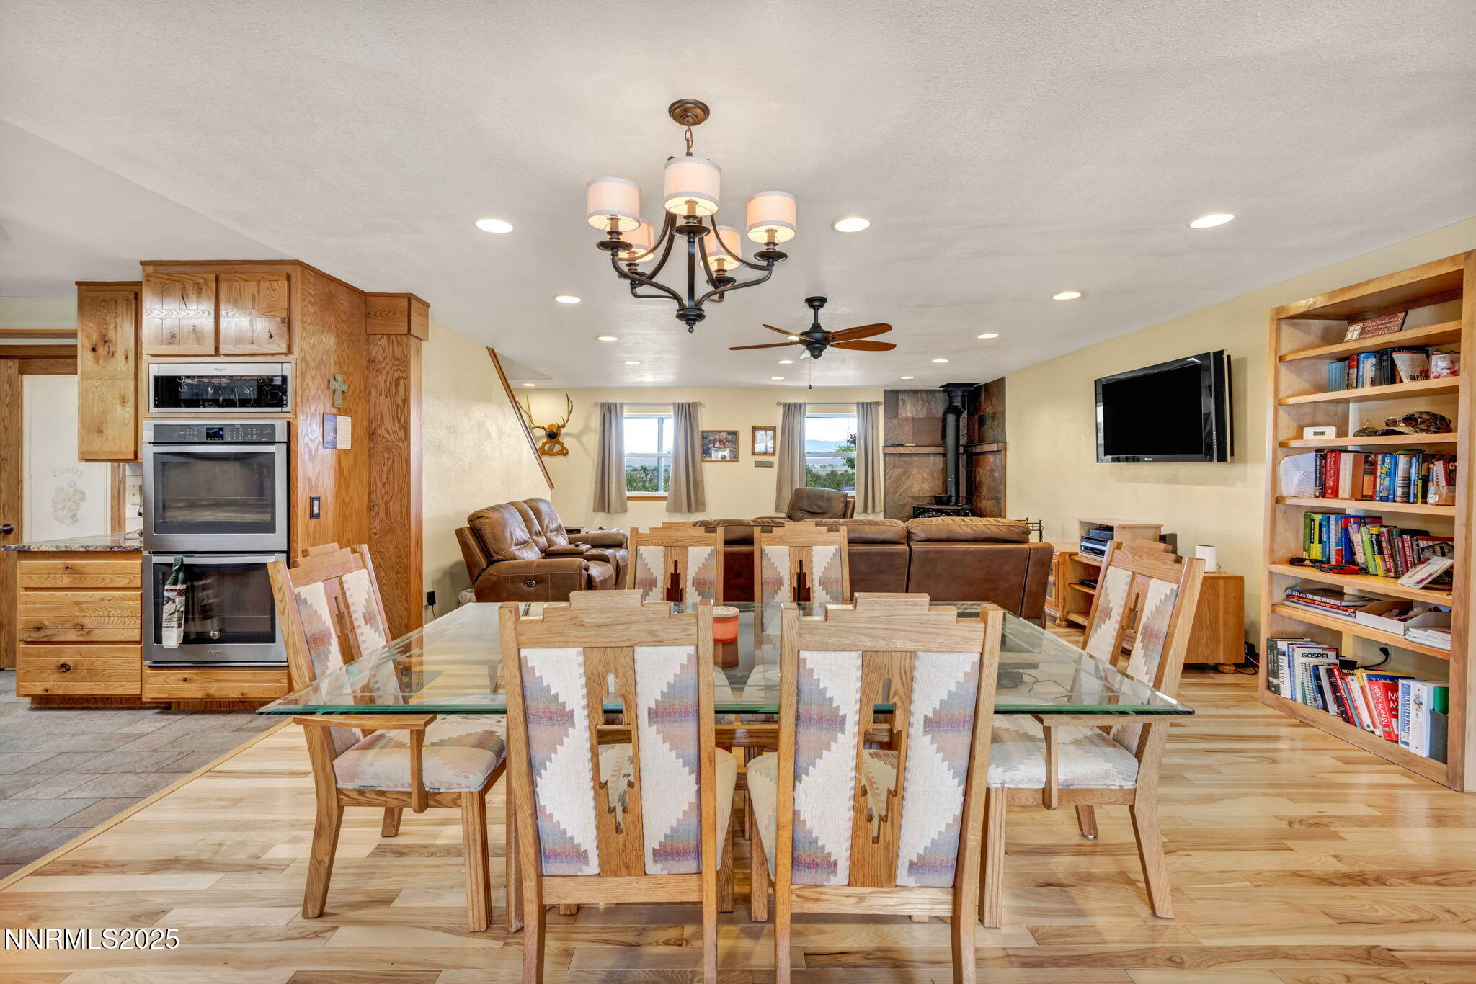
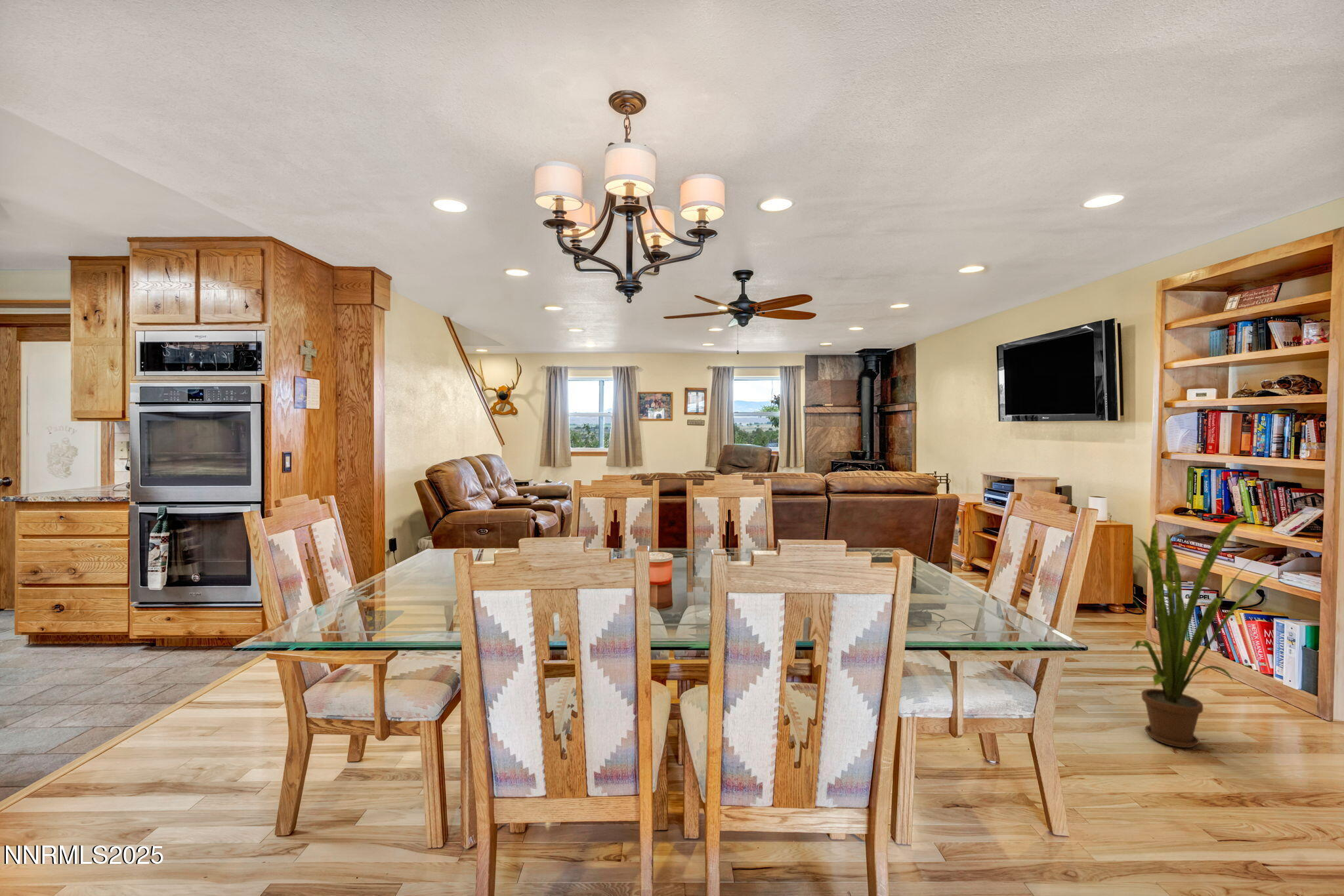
+ house plant [1125,516,1276,748]
